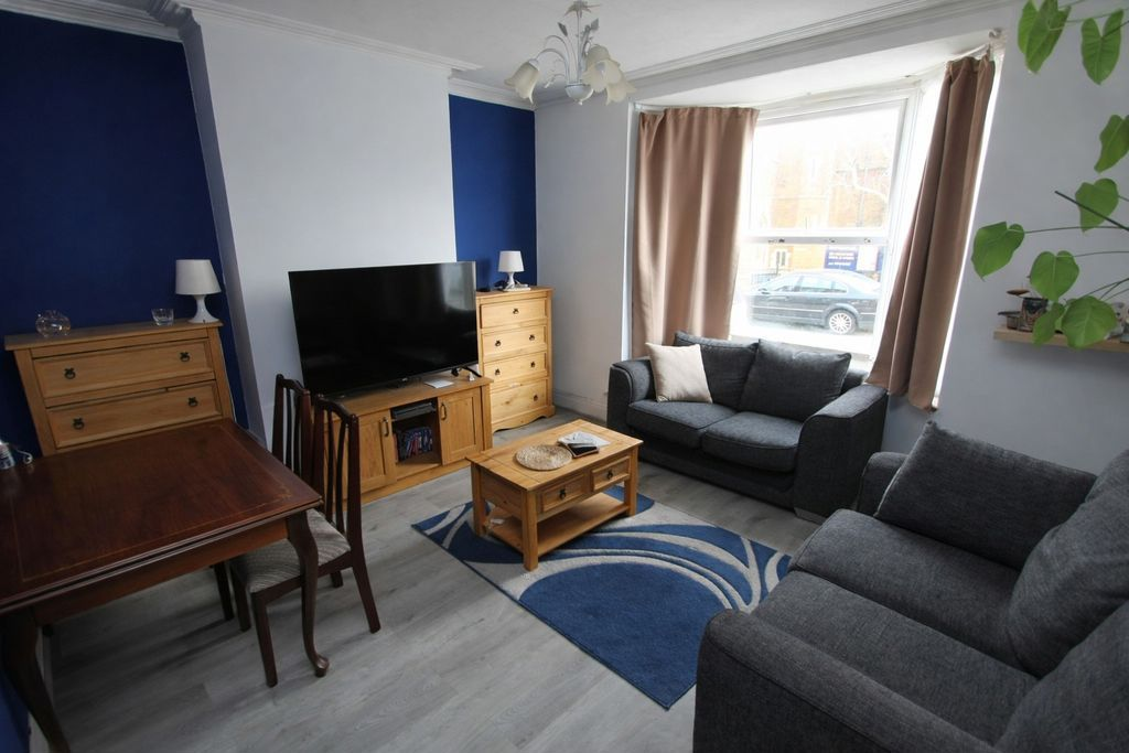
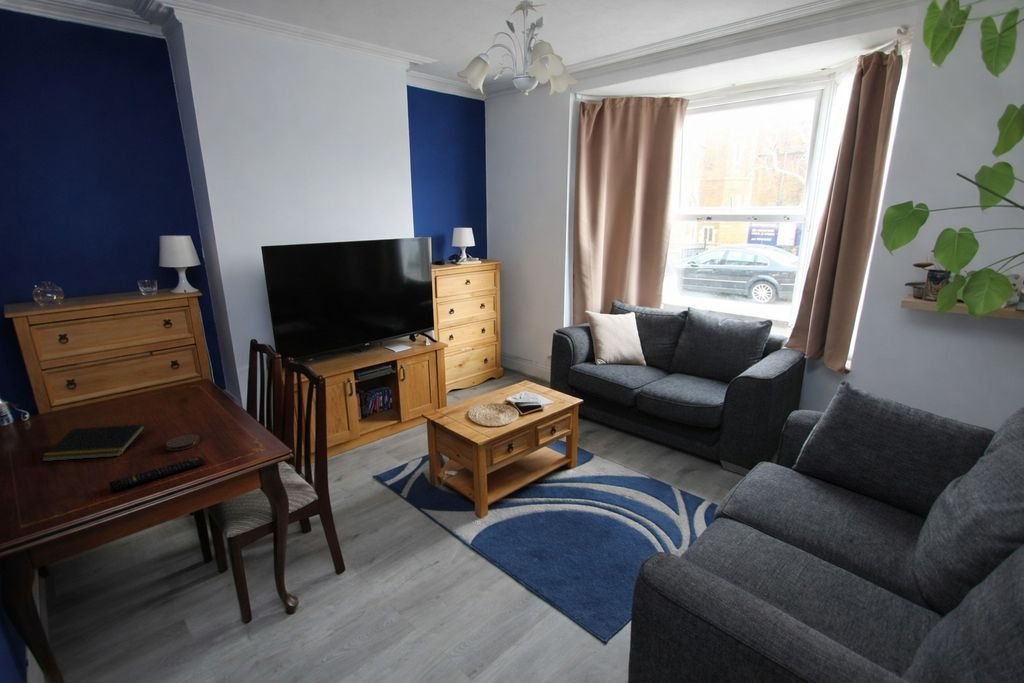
+ remote control [107,456,205,492]
+ coaster [165,433,201,452]
+ notepad [40,423,146,462]
